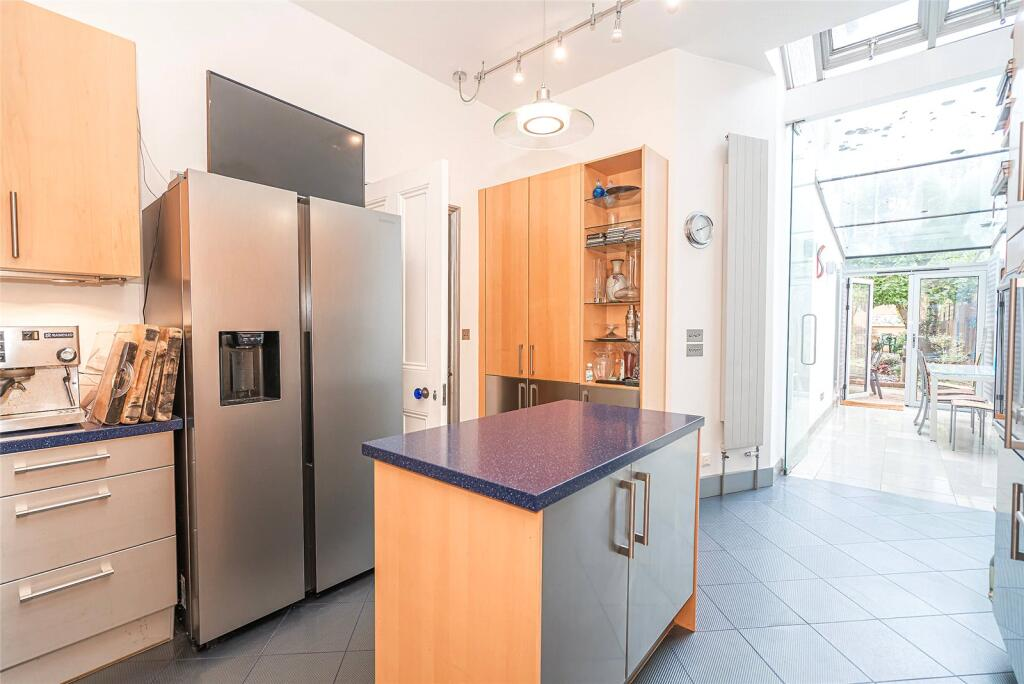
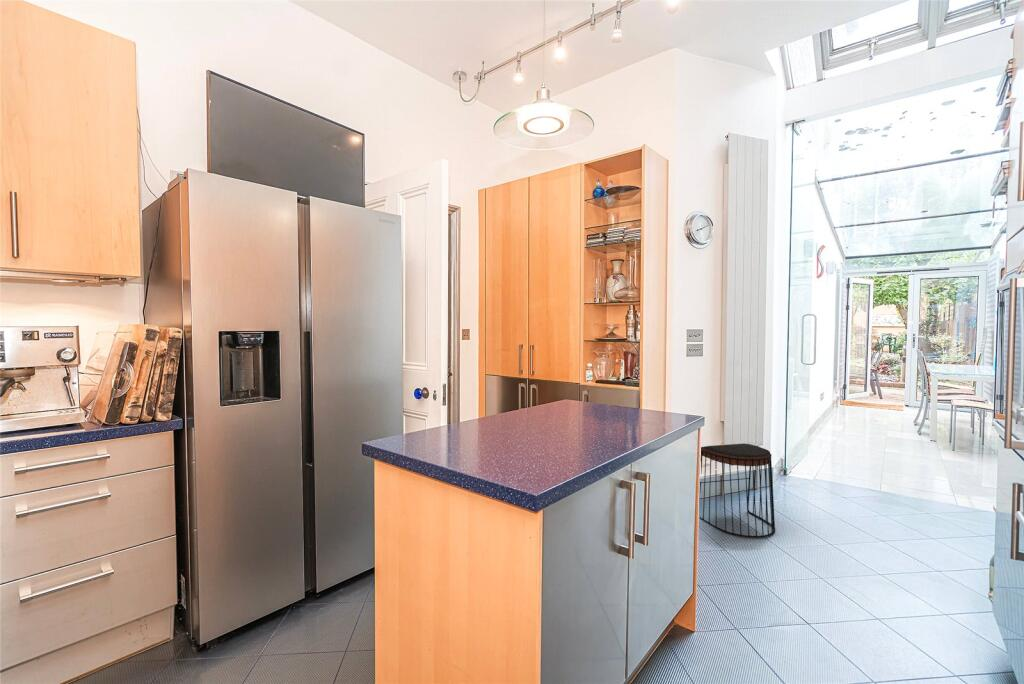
+ stool [699,443,776,539]
